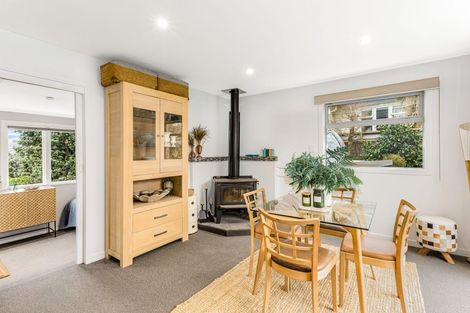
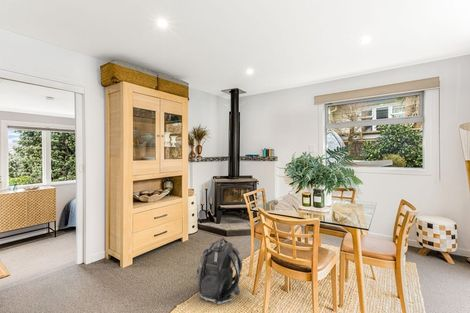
+ backpack [194,237,243,305]
